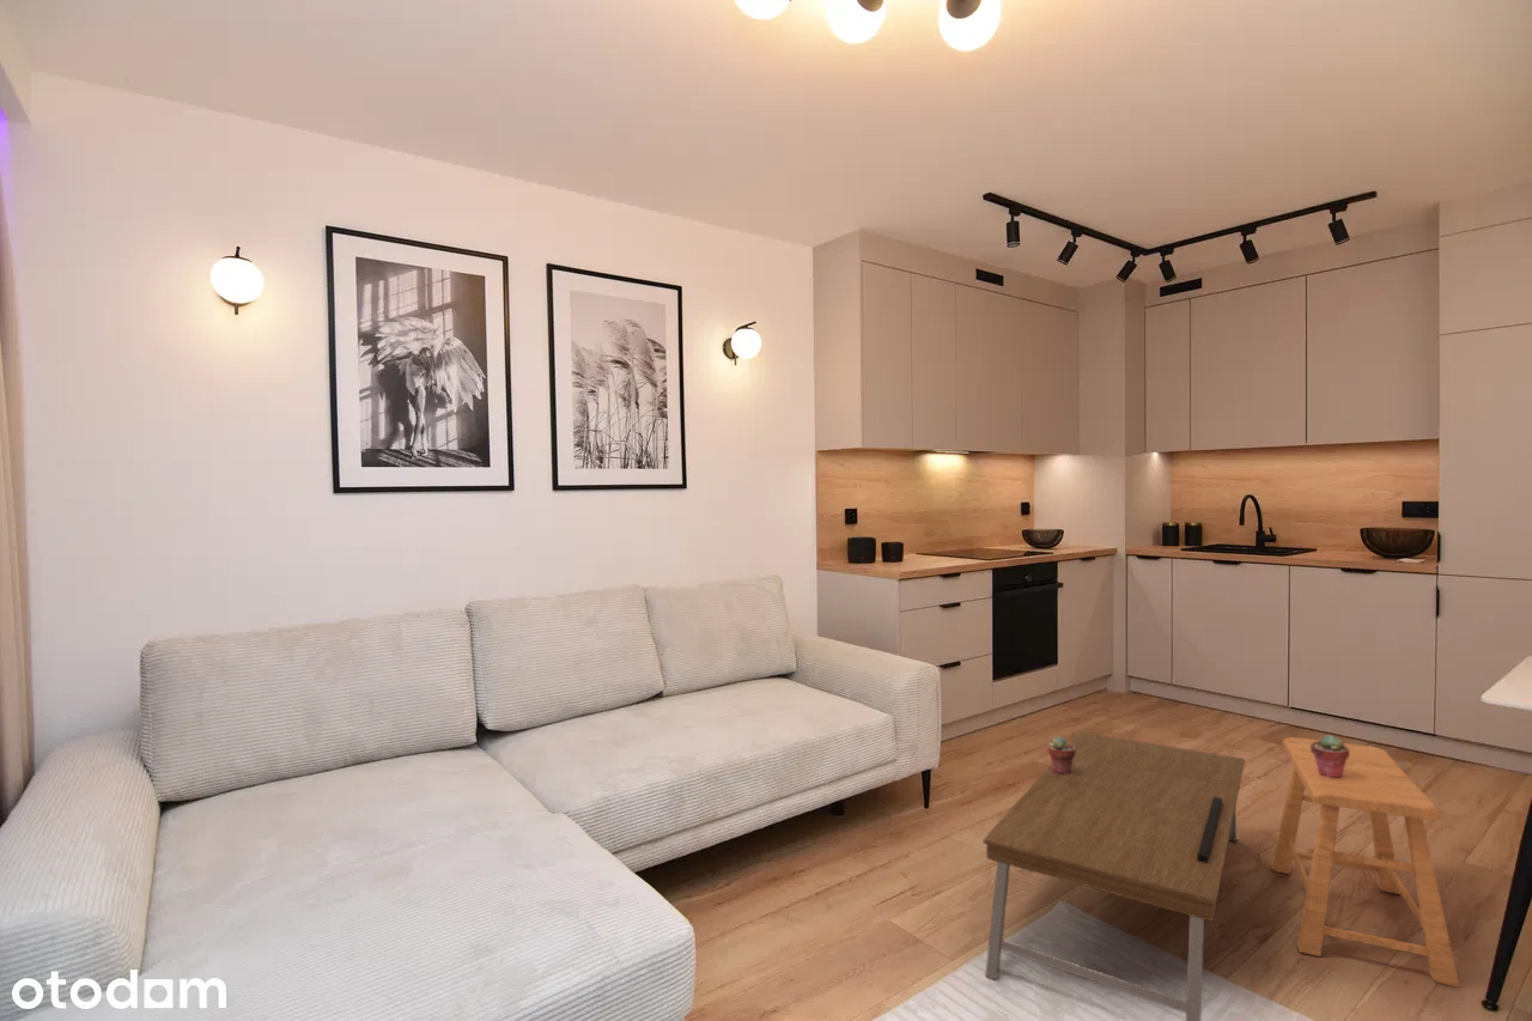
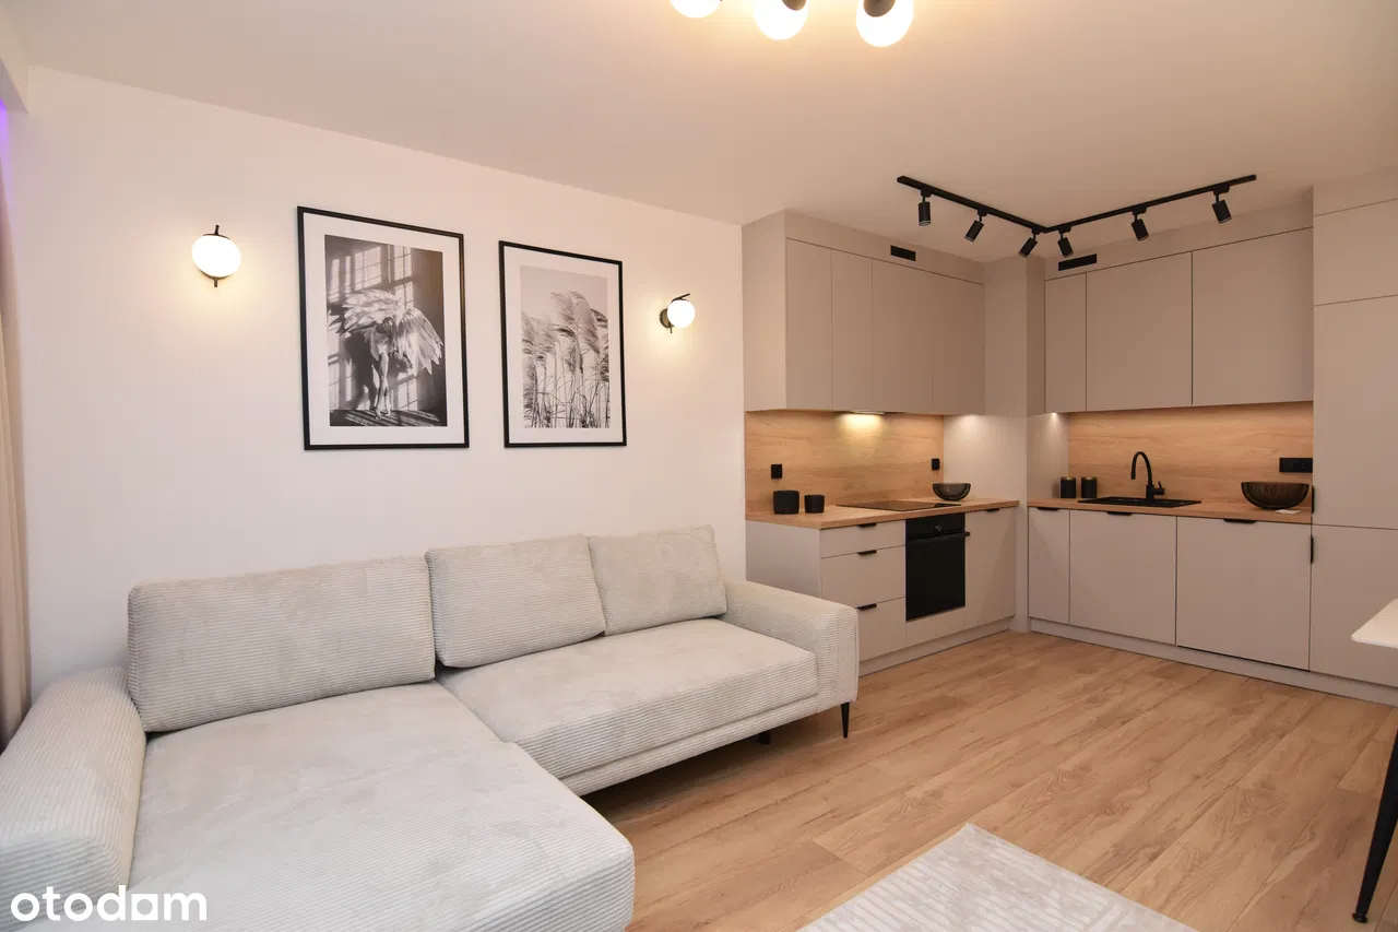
- coffee table [983,730,1246,1021]
- stool [1270,736,1460,987]
- potted succulent [1046,736,1076,774]
- potted succulent [1311,734,1349,778]
